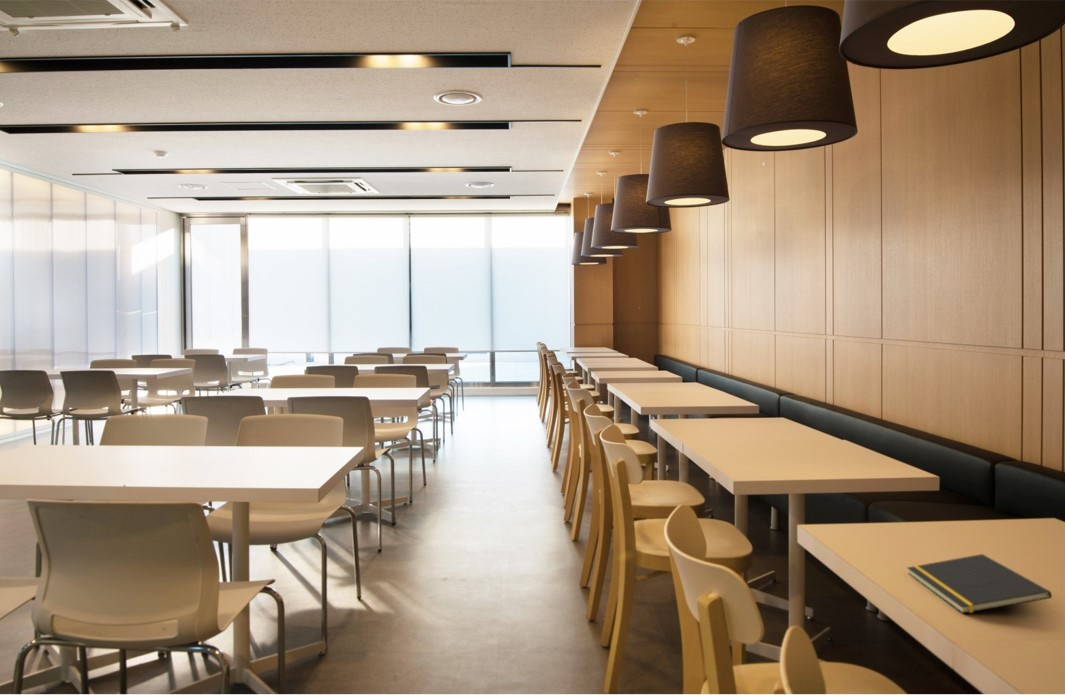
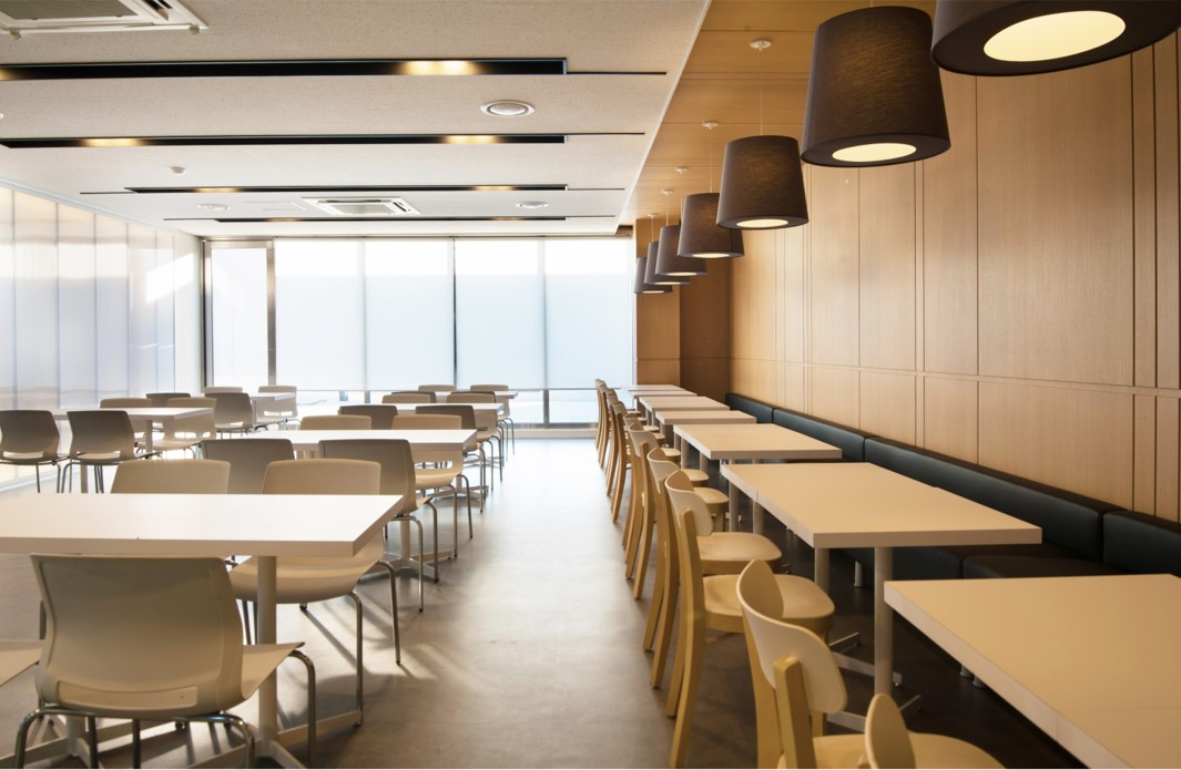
- notepad [906,553,1053,614]
